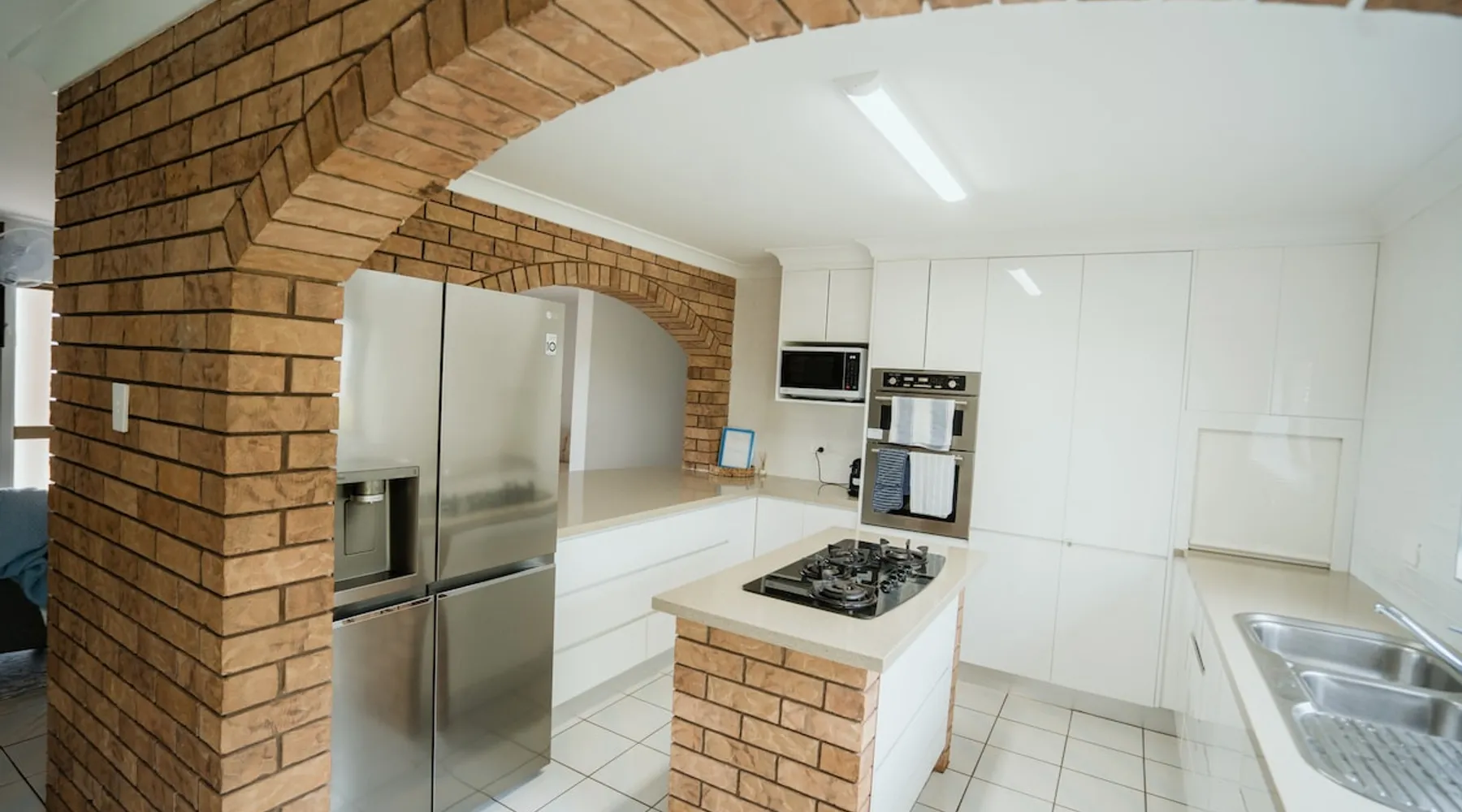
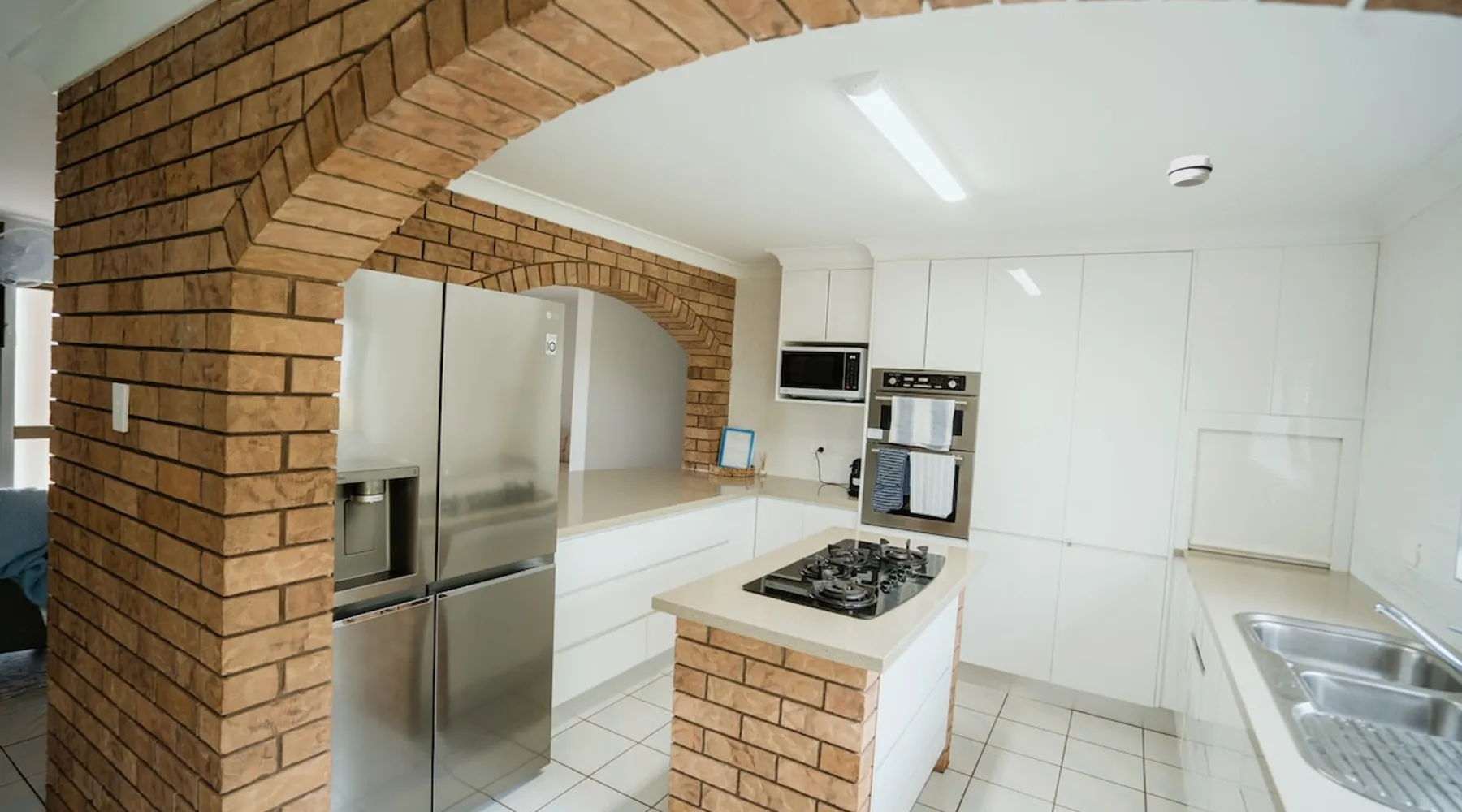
+ smoke detector [1166,154,1214,188]
